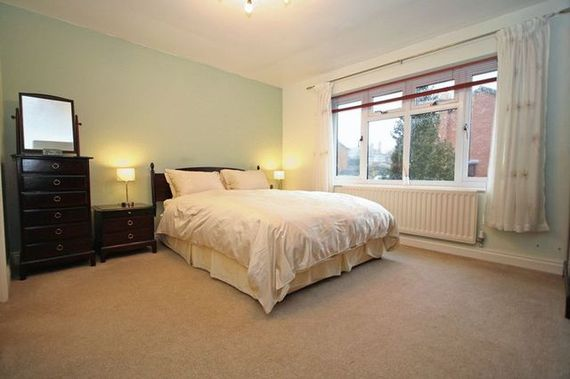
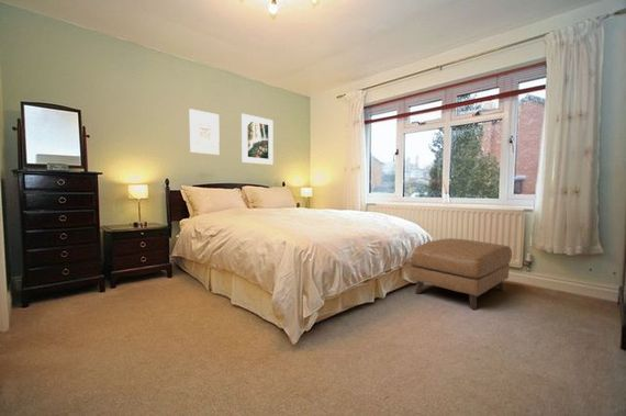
+ ottoman [409,237,513,311]
+ wall art [189,108,221,156]
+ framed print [241,113,275,166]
